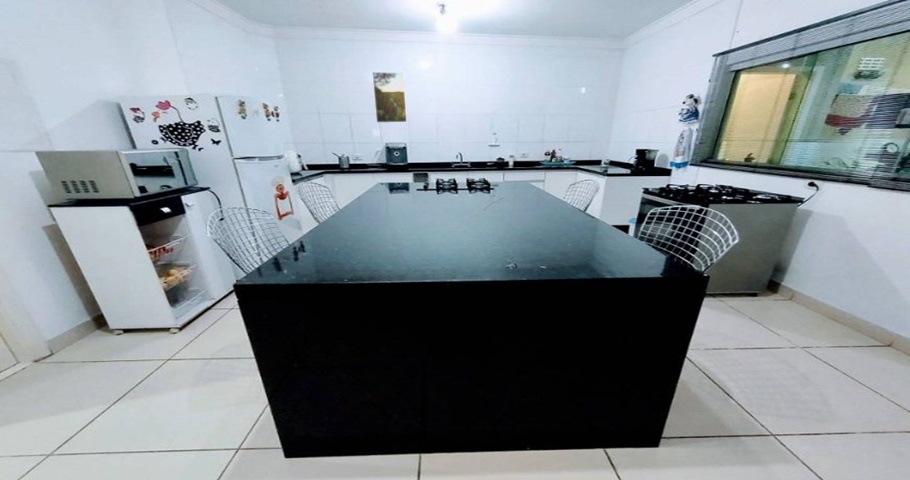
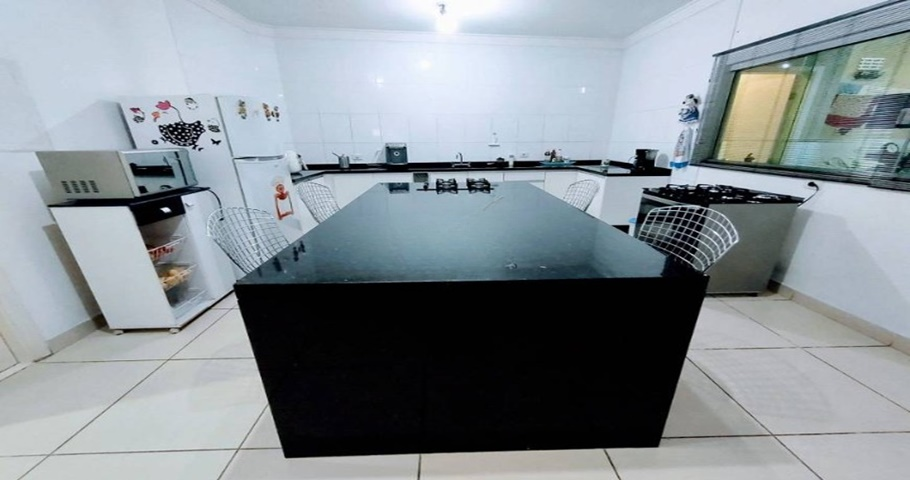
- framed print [371,71,408,124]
